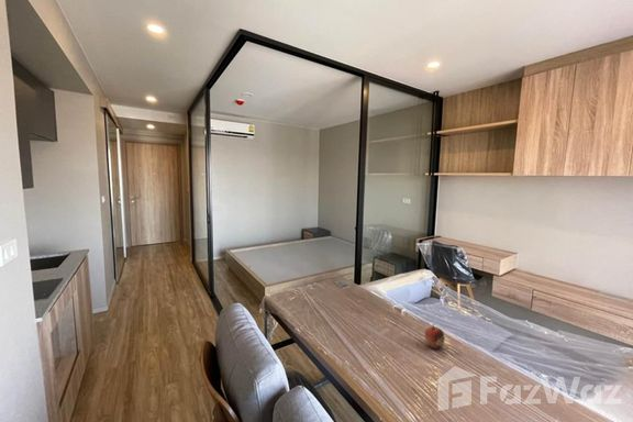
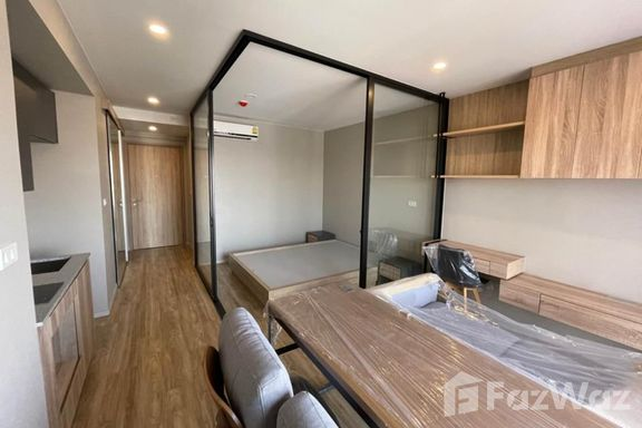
- fruit [424,323,445,351]
